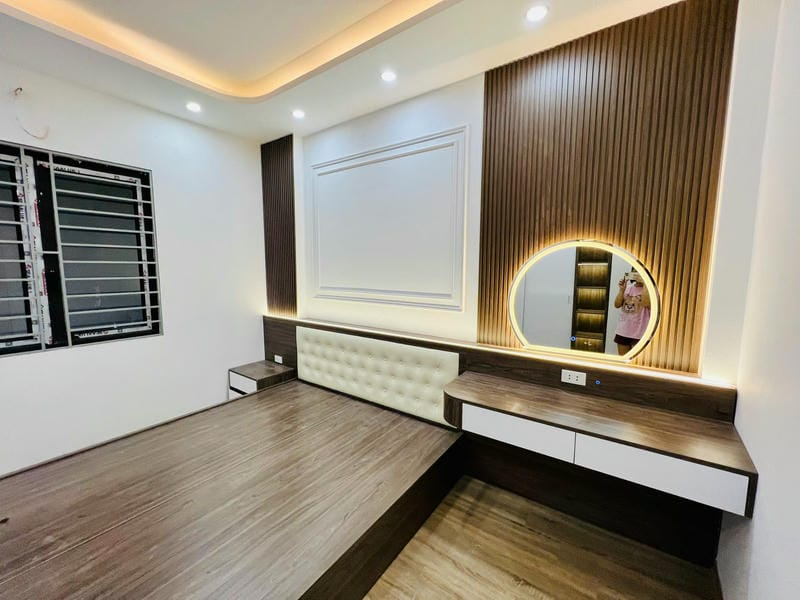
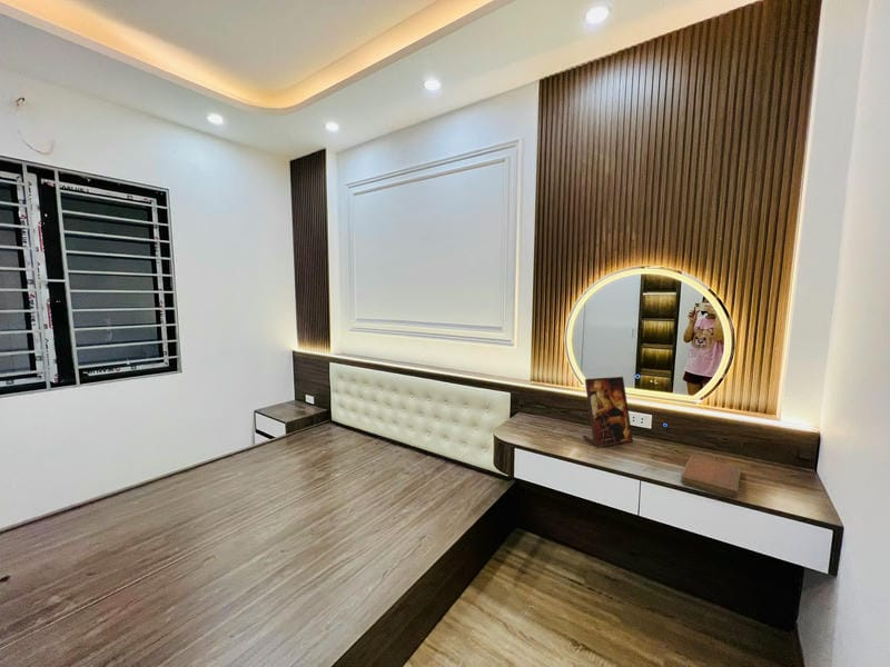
+ picture frame [582,376,634,447]
+ notebook [680,455,742,499]
